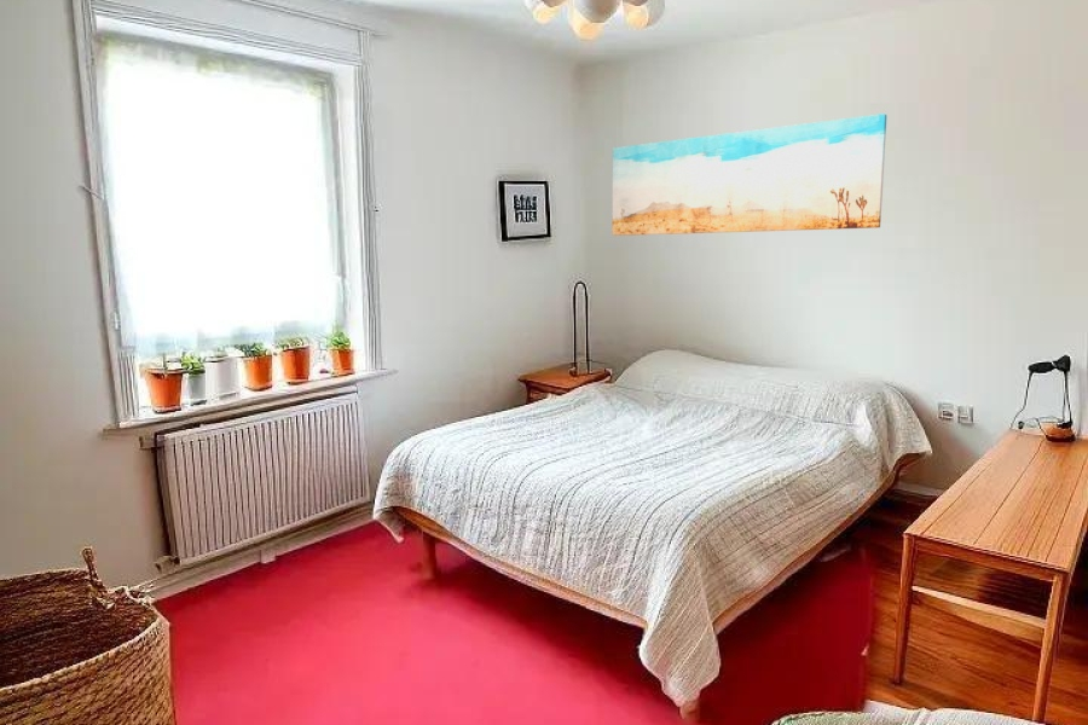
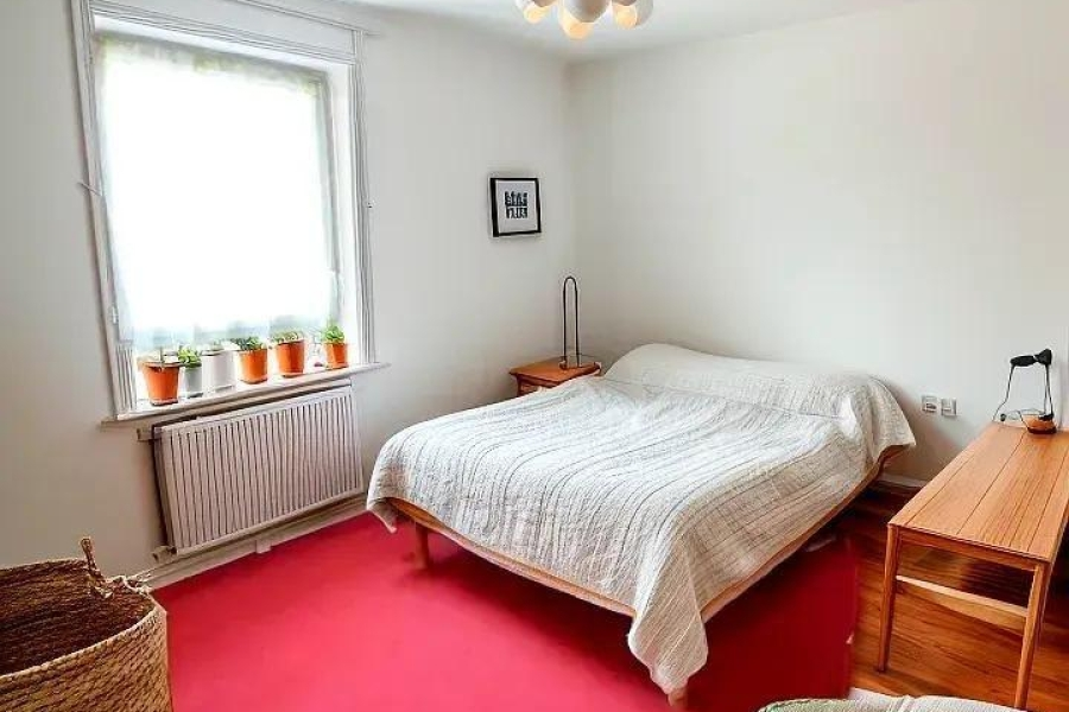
- wall art [612,112,887,237]
